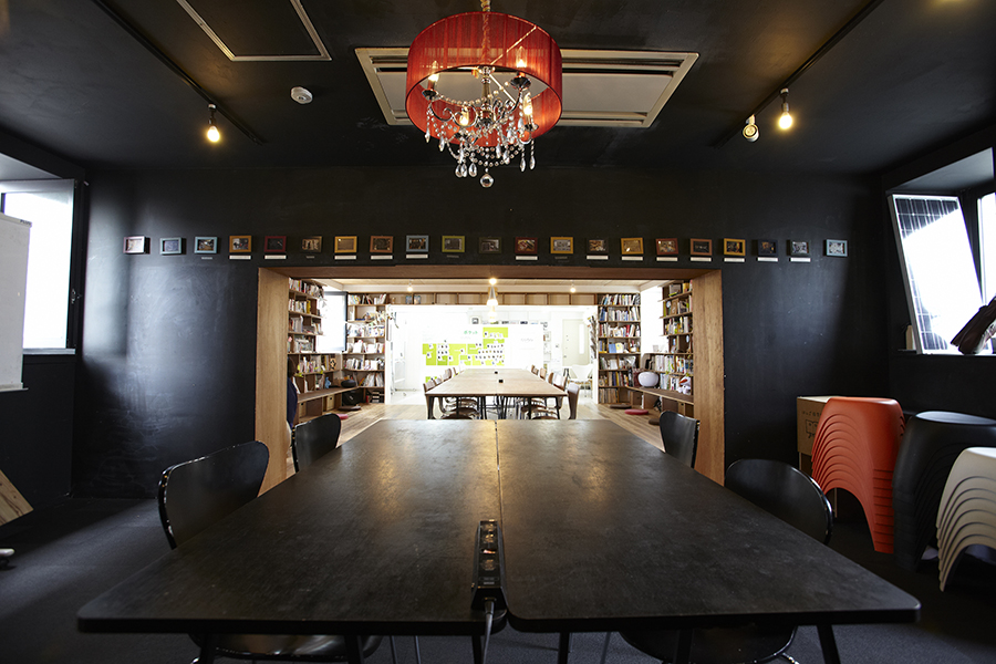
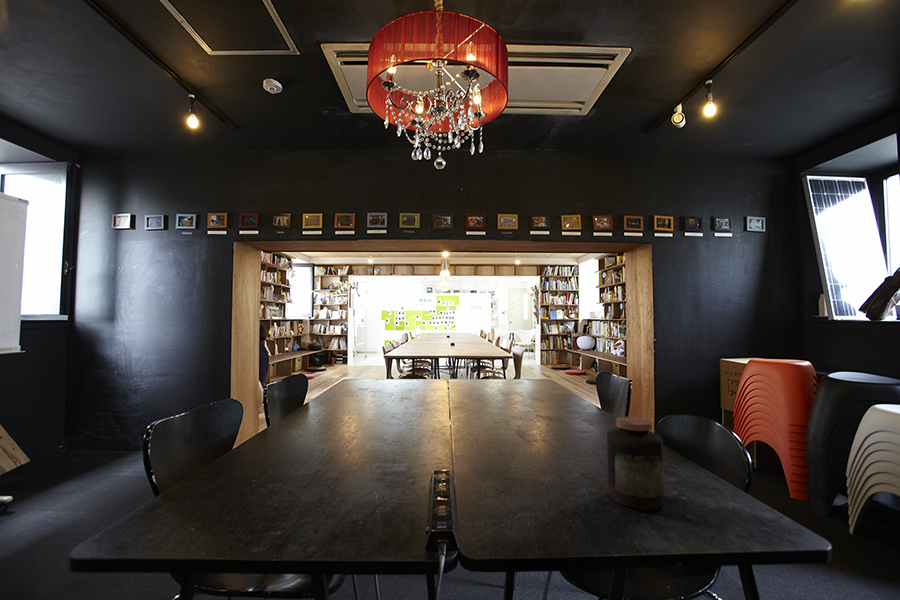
+ jar [606,416,665,511]
